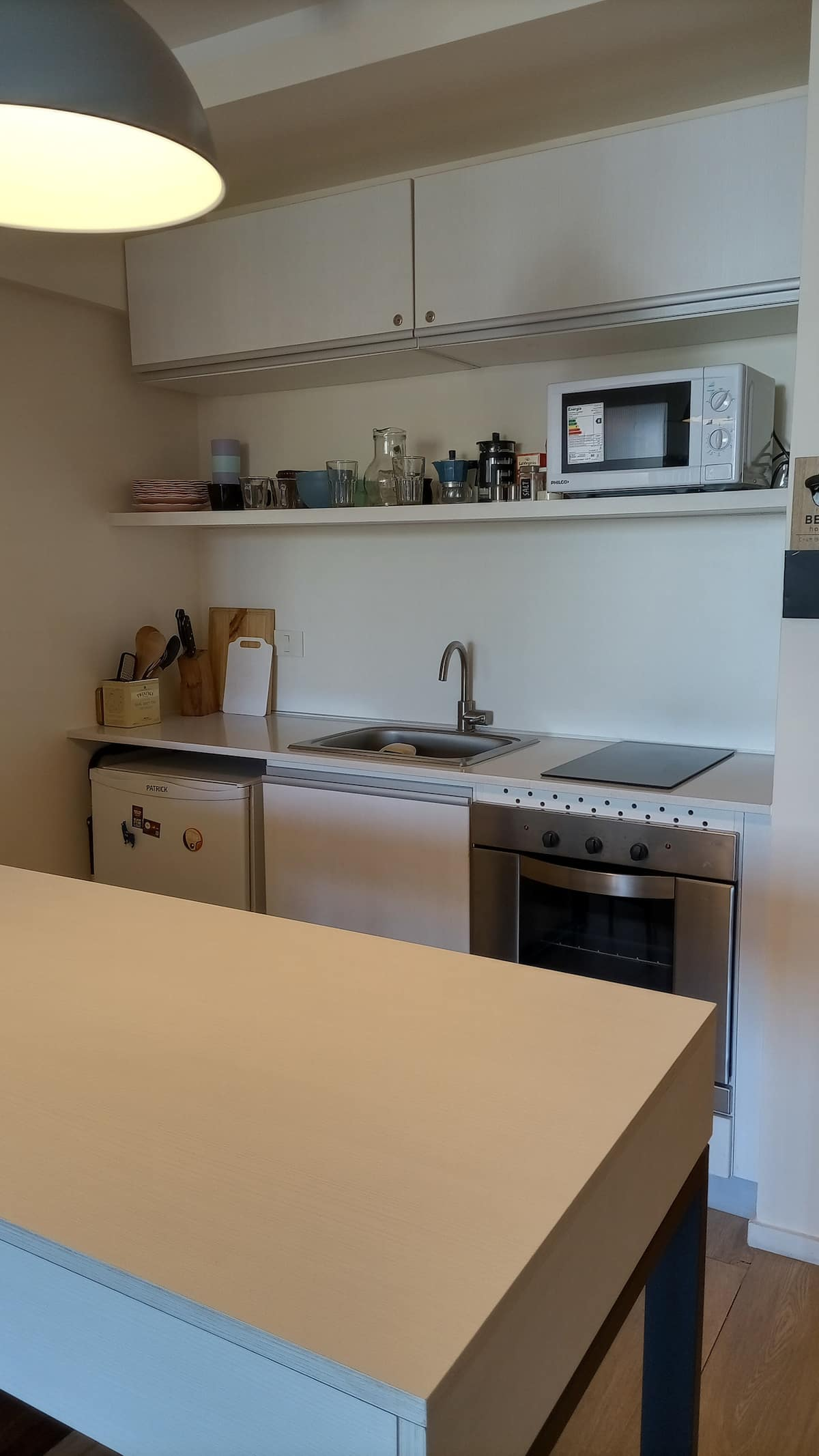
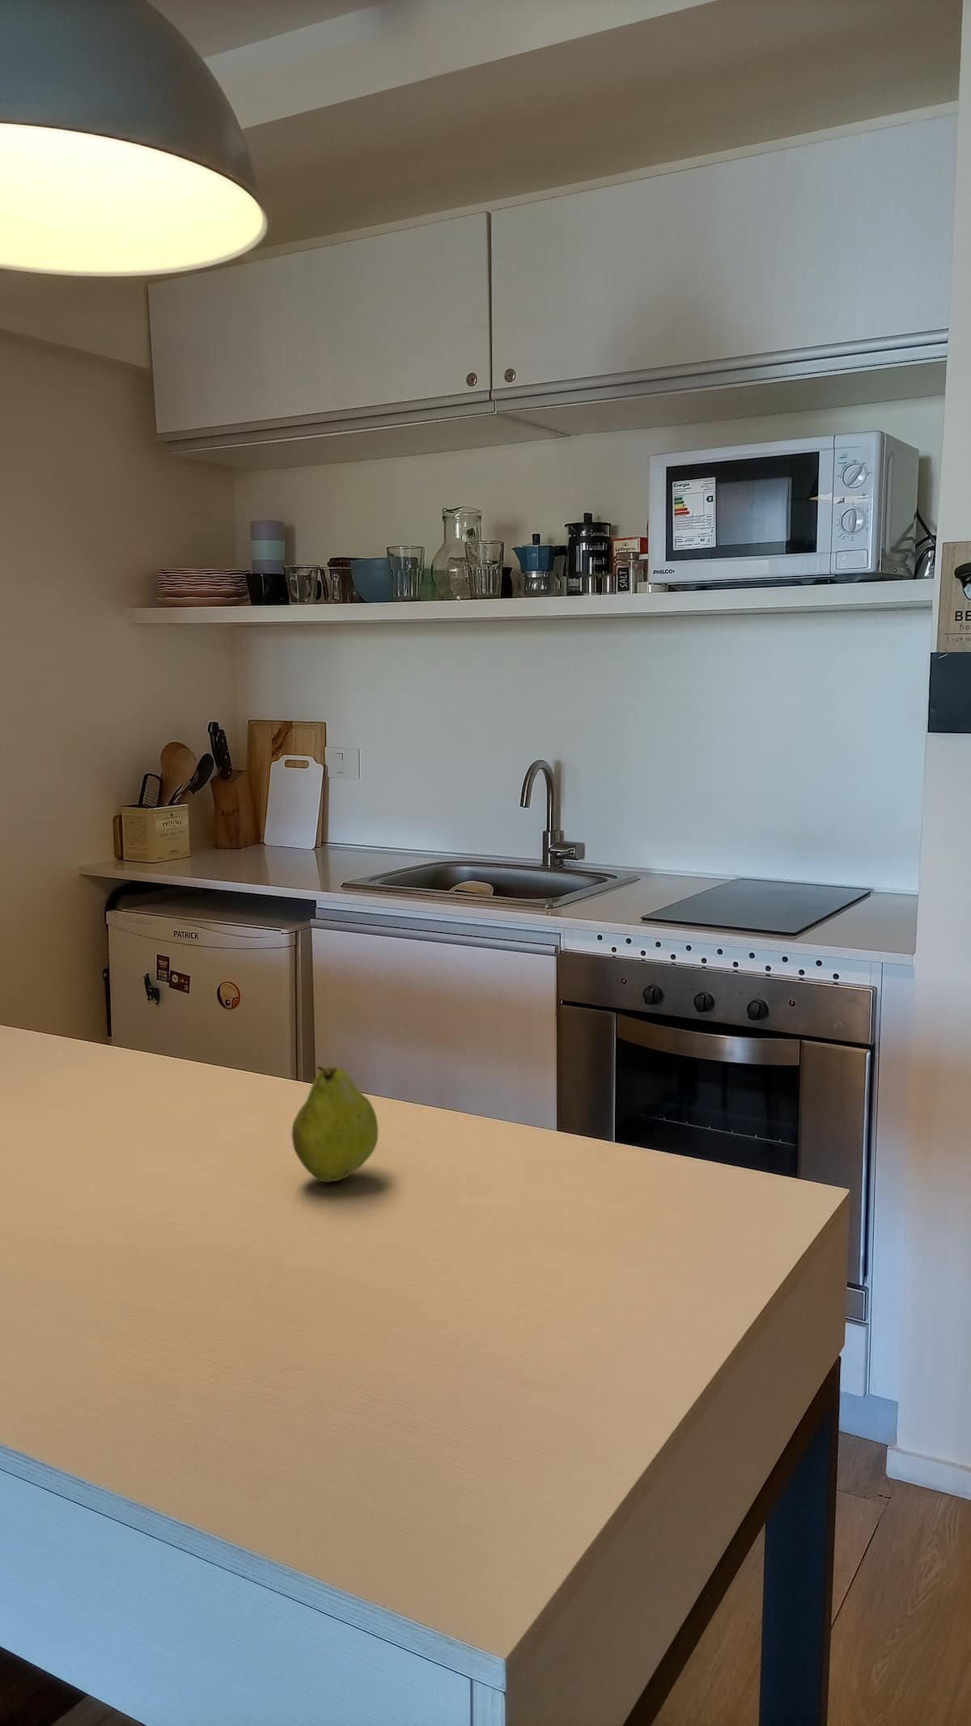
+ fruit [290,1066,378,1183]
